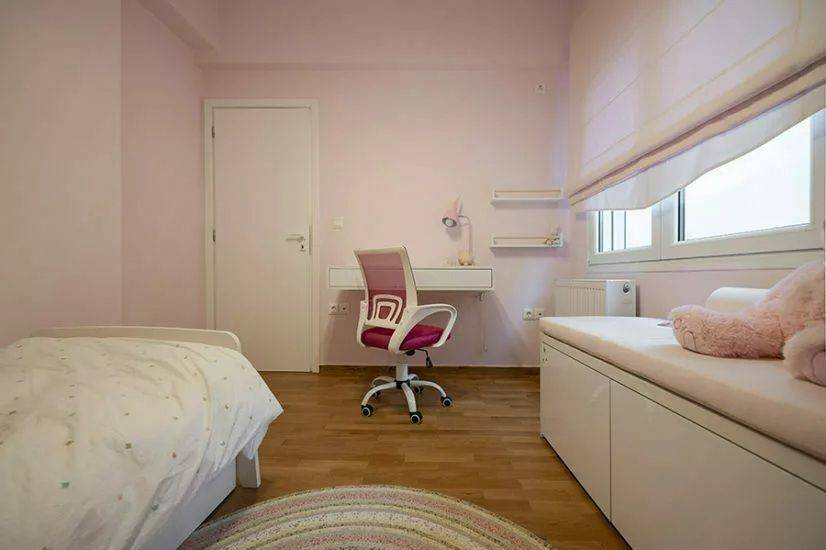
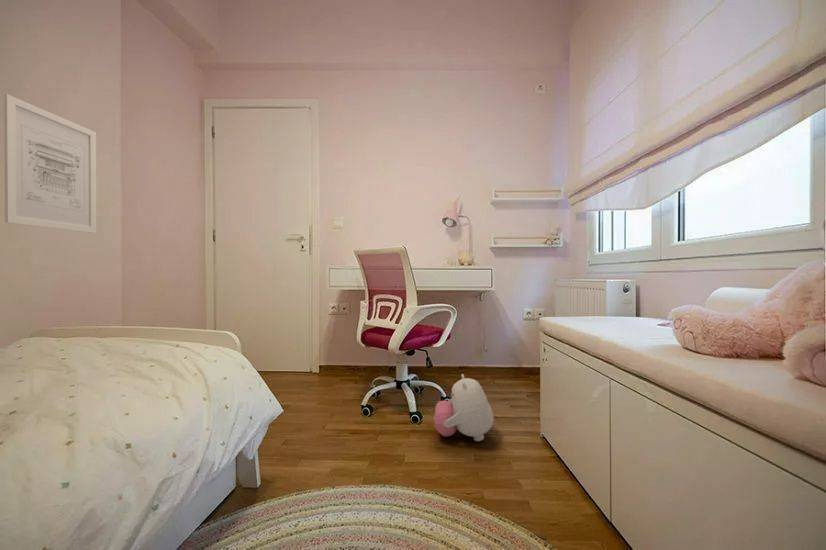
+ plush toy [433,373,495,442]
+ wall art [3,93,98,234]
